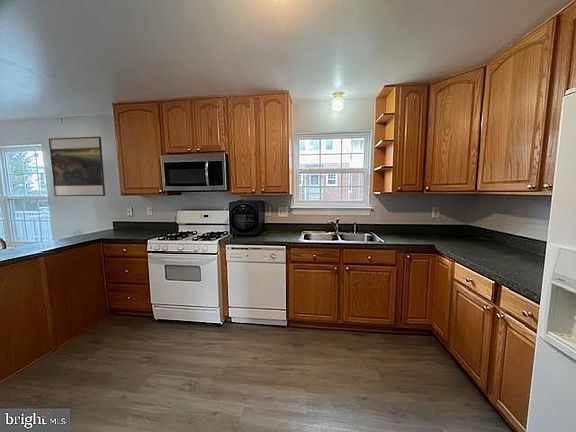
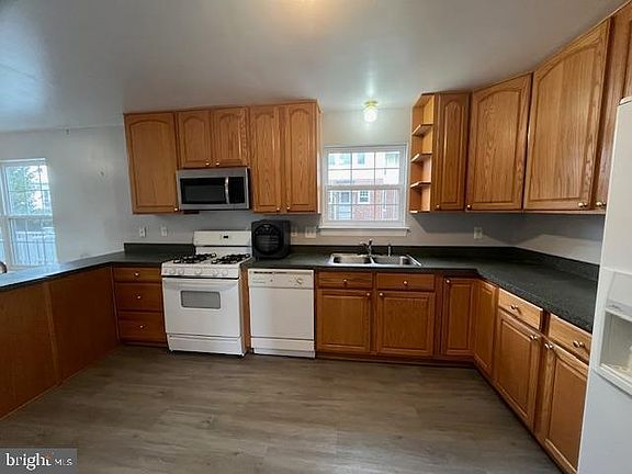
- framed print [48,136,106,197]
